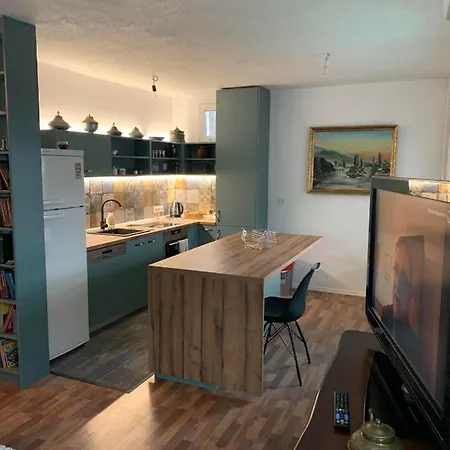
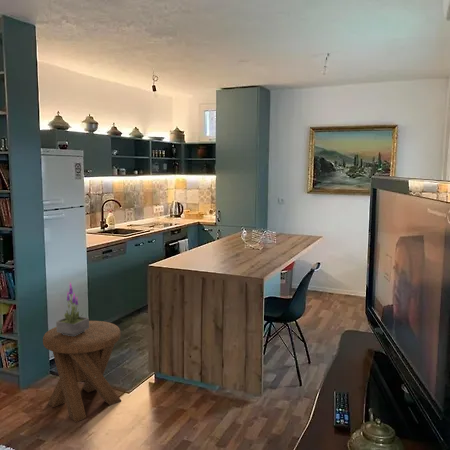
+ potted plant [55,281,90,336]
+ music stool [42,320,122,423]
